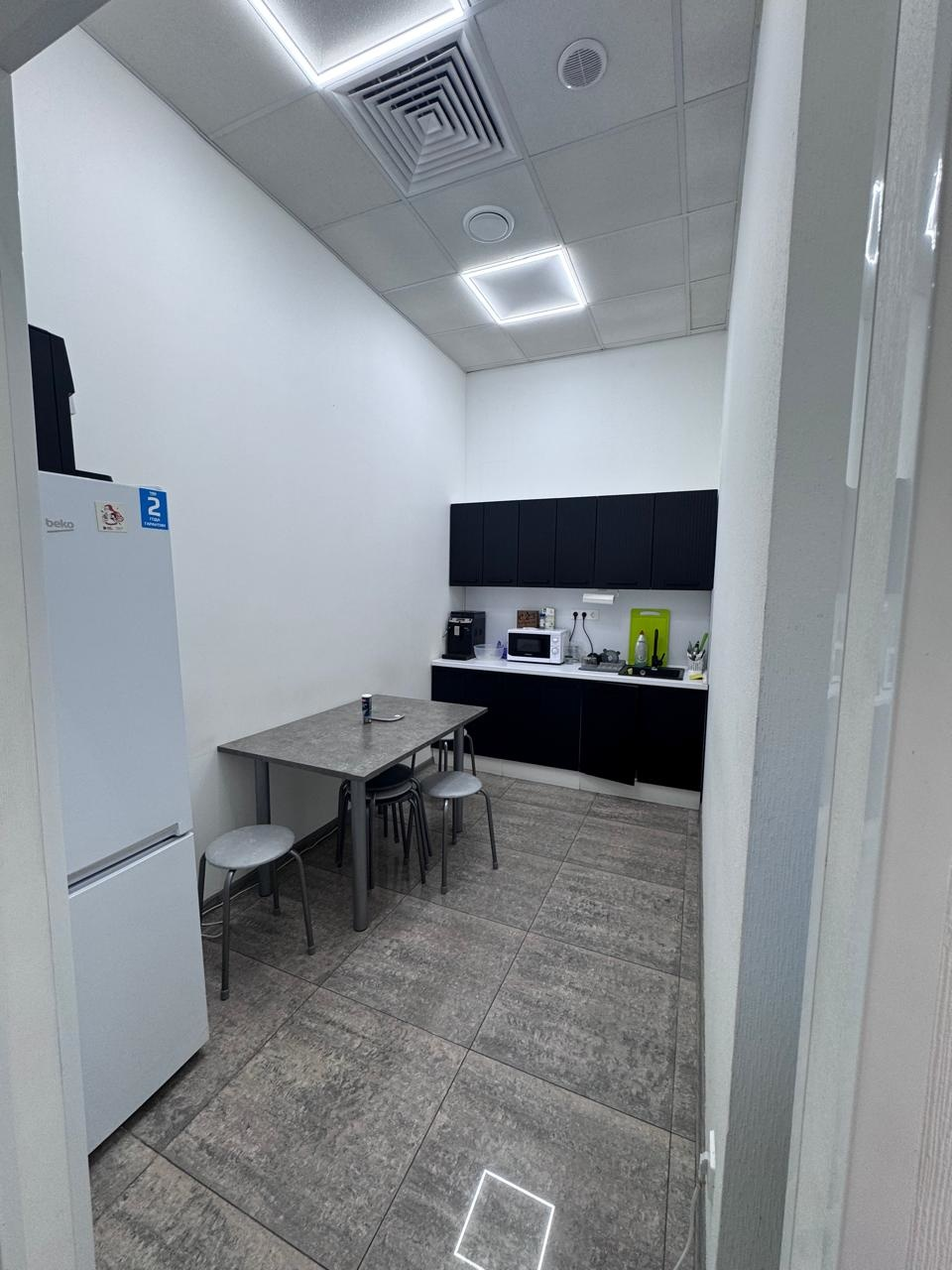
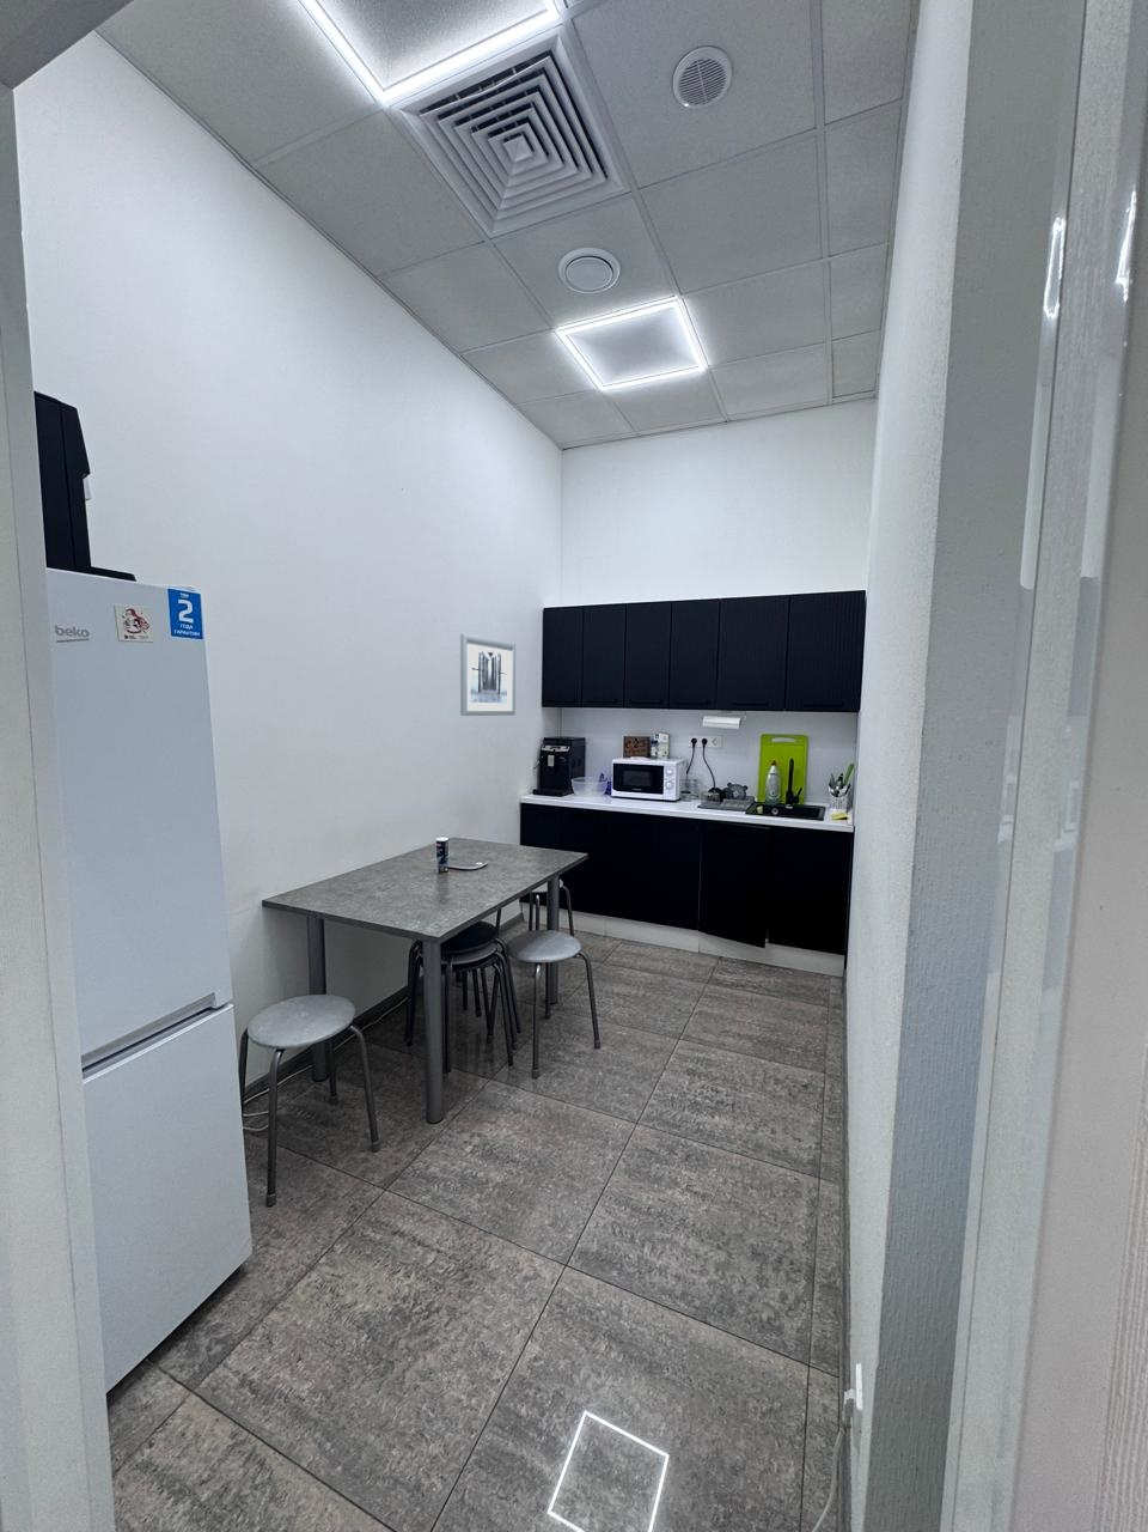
+ wall art [459,633,516,717]
